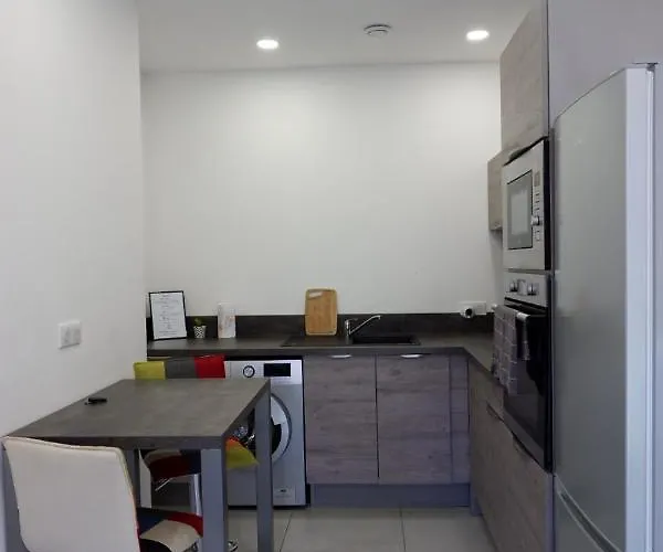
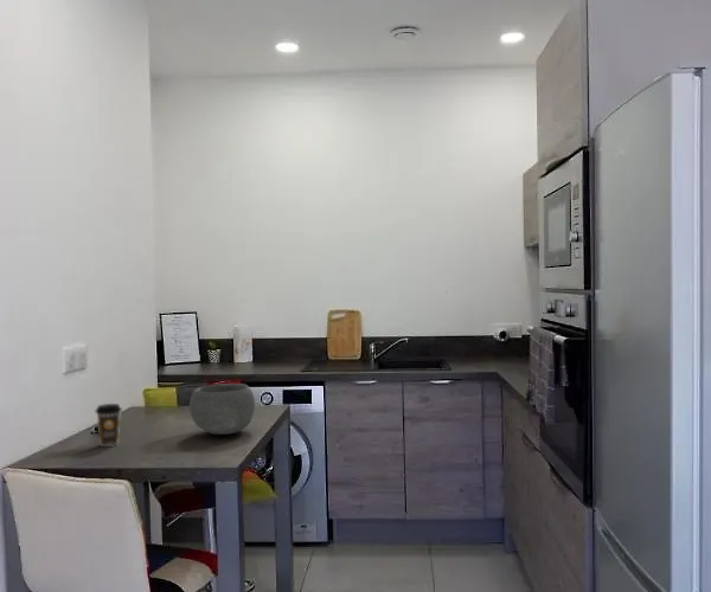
+ coffee cup [95,403,123,448]
+ bowl [188,382,256,436]
